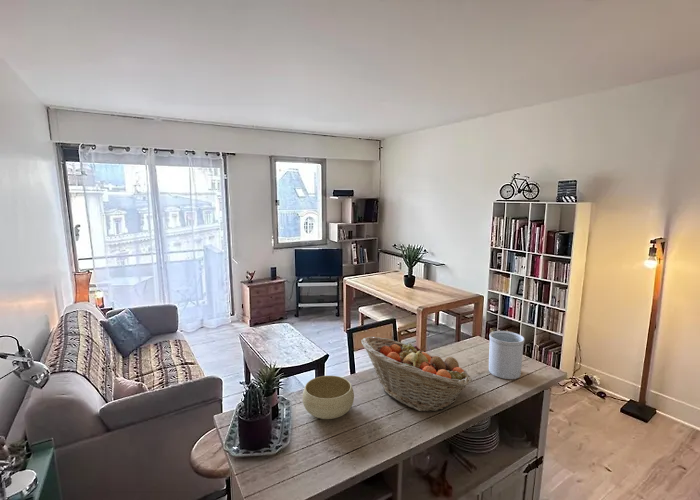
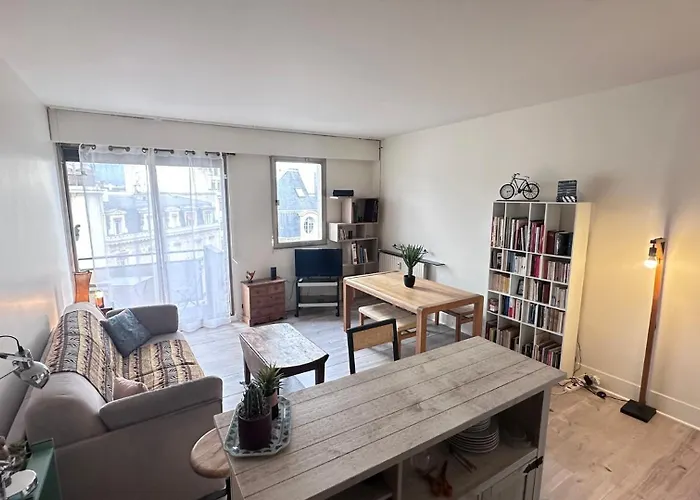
- bowl [301,375,355,420]
- fruit basket [361,336,473,413]
- utensil holder [488,330,525,380]
